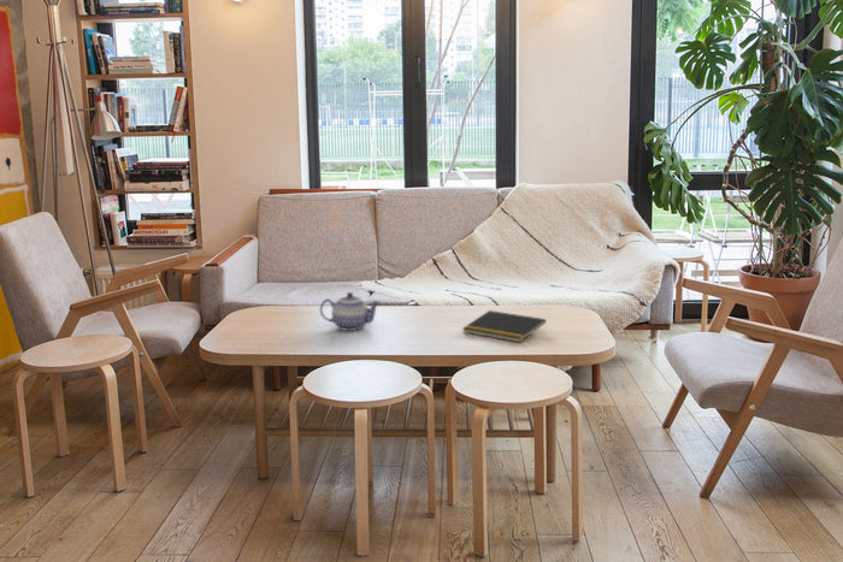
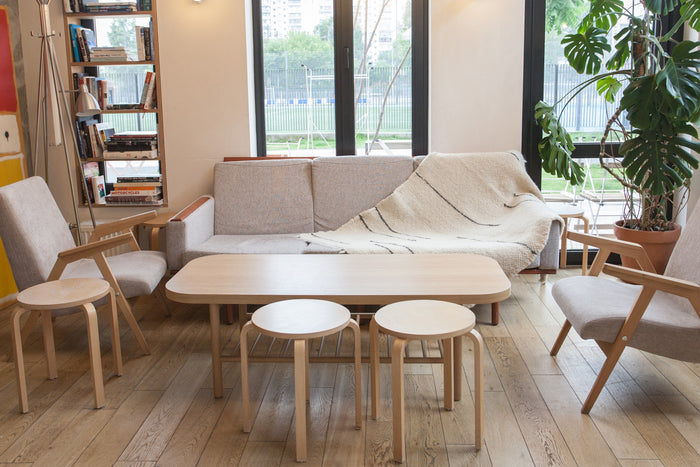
- teapot [319,291,382,332]
- notepad [461,309,547,343]
